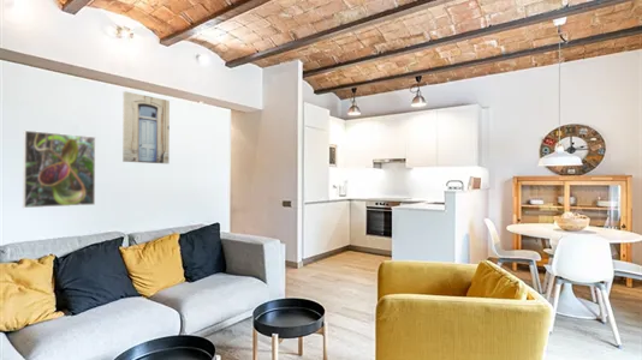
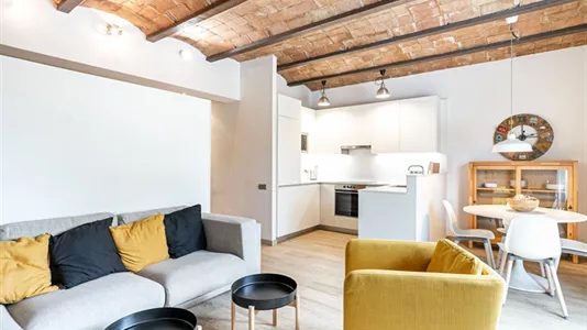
- wall art [121,90,171,164]
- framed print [22,130,96,209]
